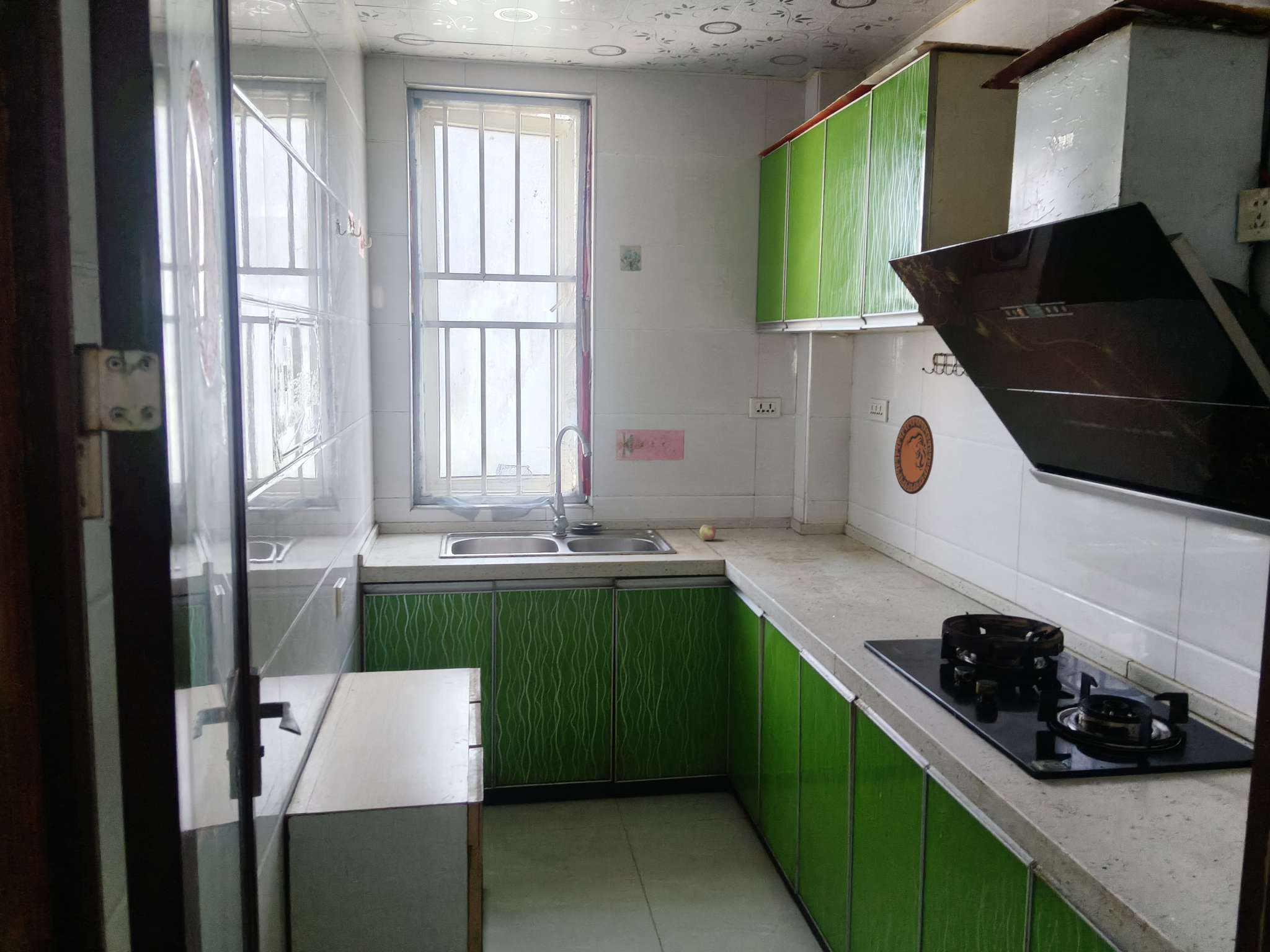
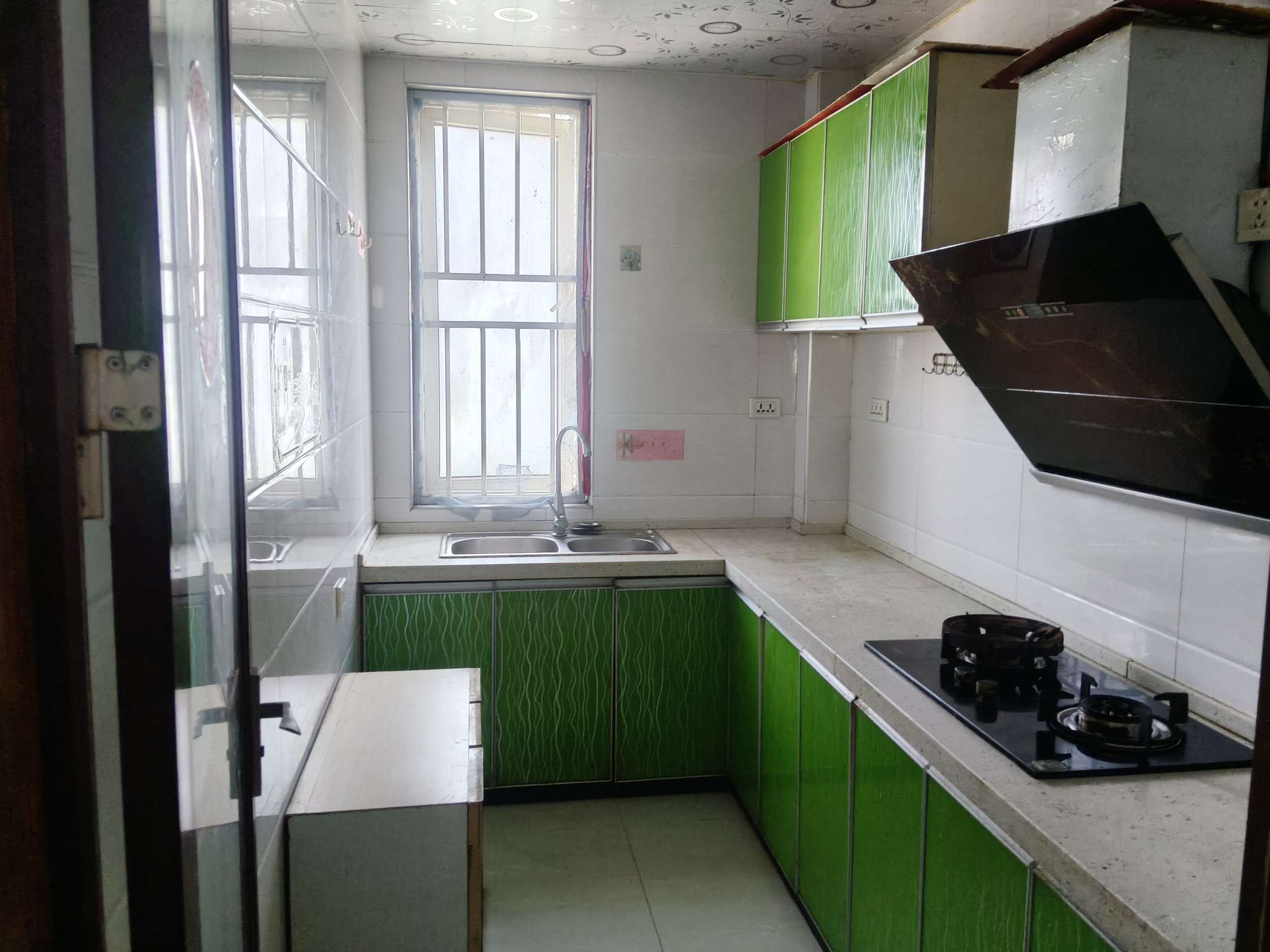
- apple [699,524,717,541]
- decorative plate [894,415,935,495]
